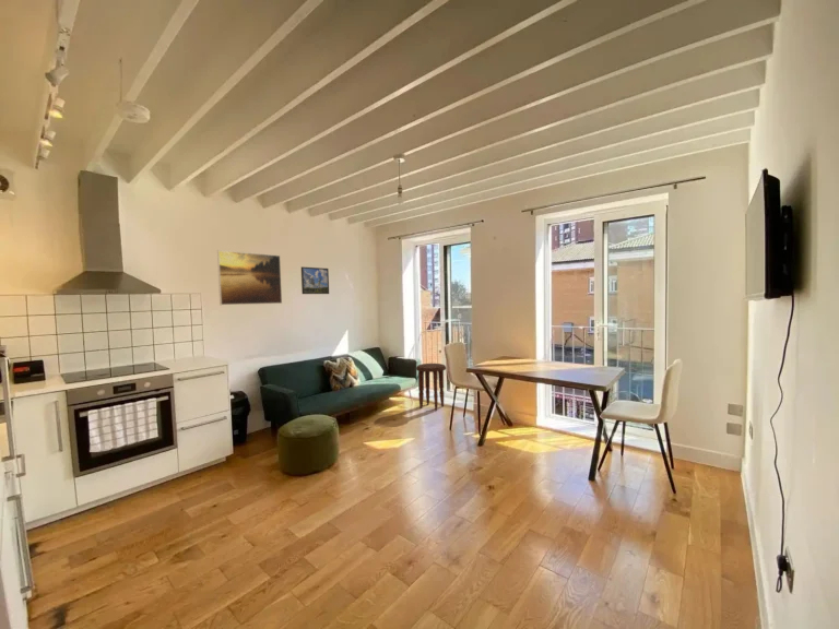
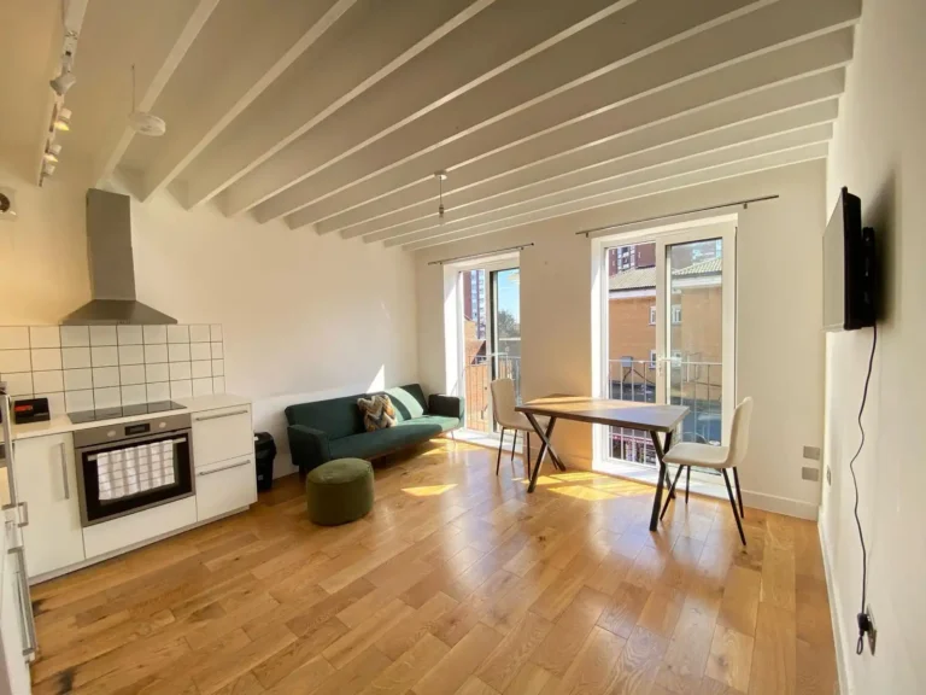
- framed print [300,265,330,295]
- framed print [216,249,283,306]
- side table [415,363,447,412]
